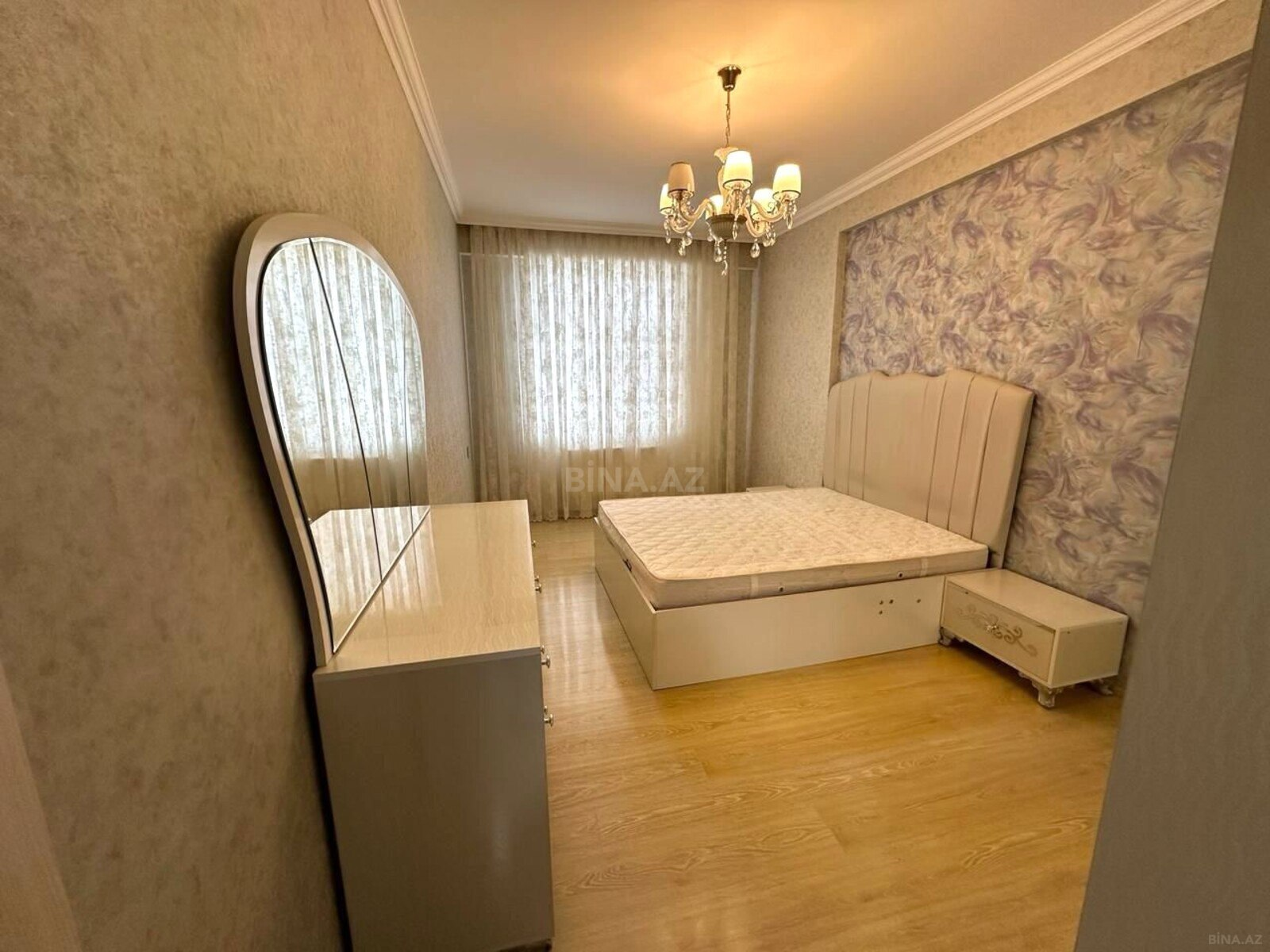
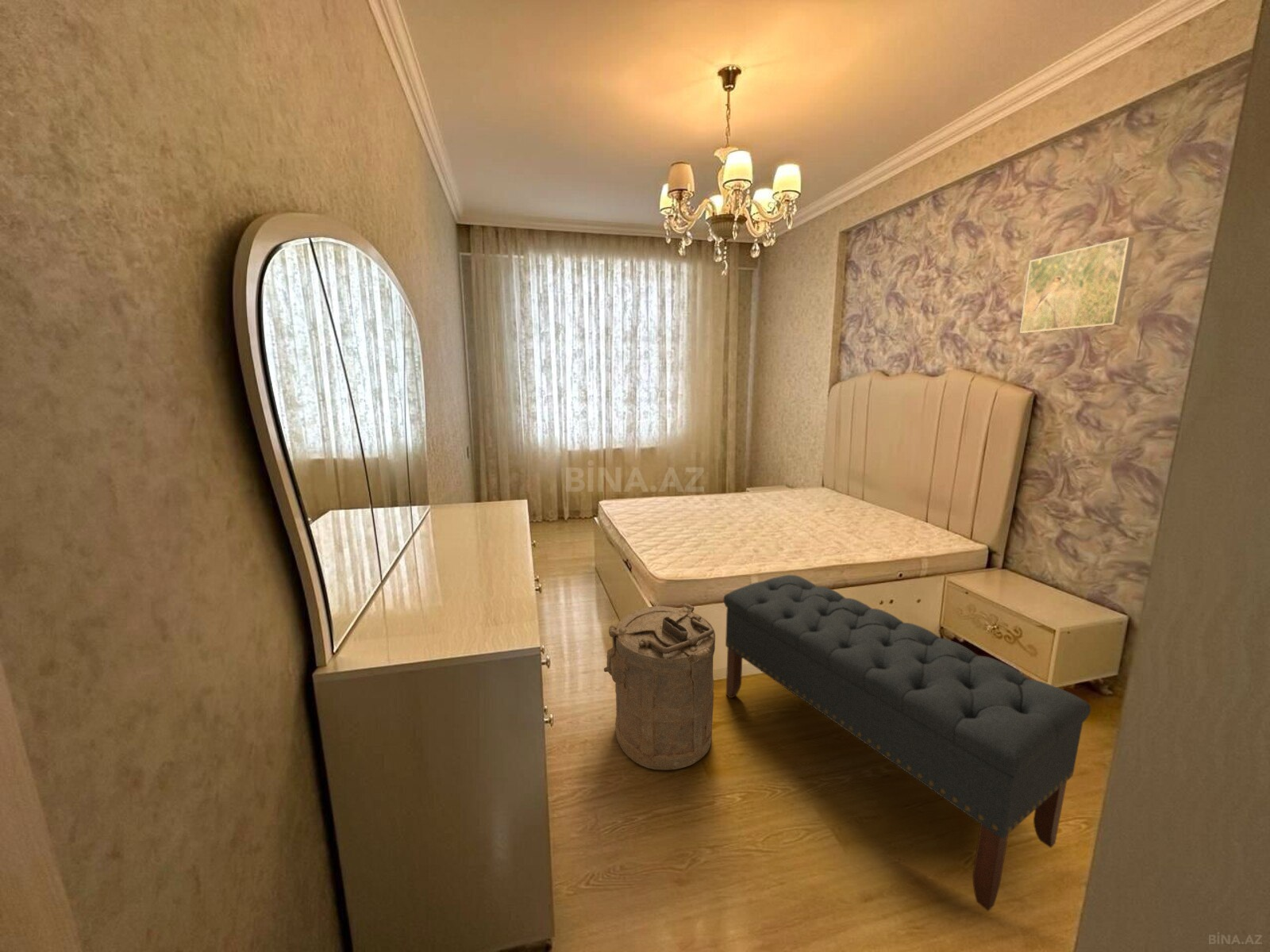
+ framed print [1019,236,1135,334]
+ bench [723,574,1091,912]
+ laundry hamper [603,603,716,770]
